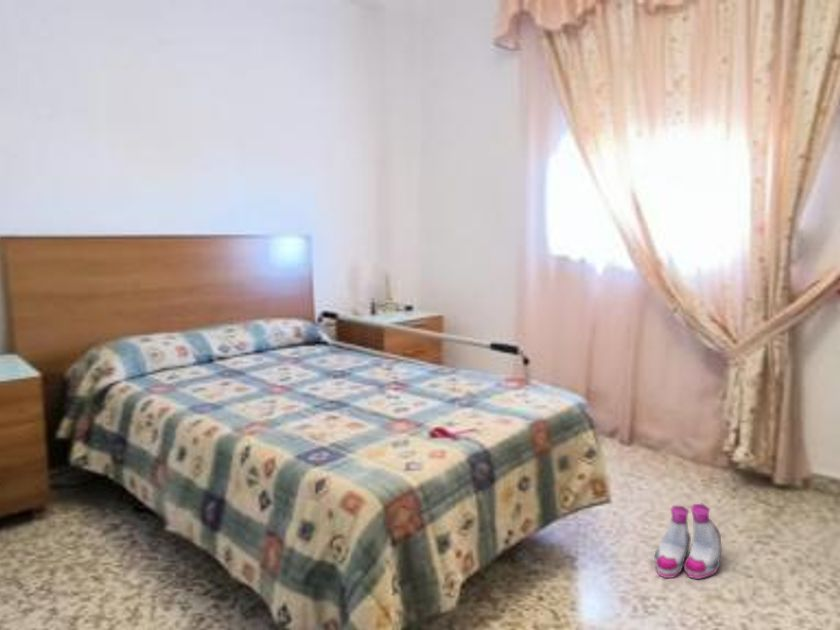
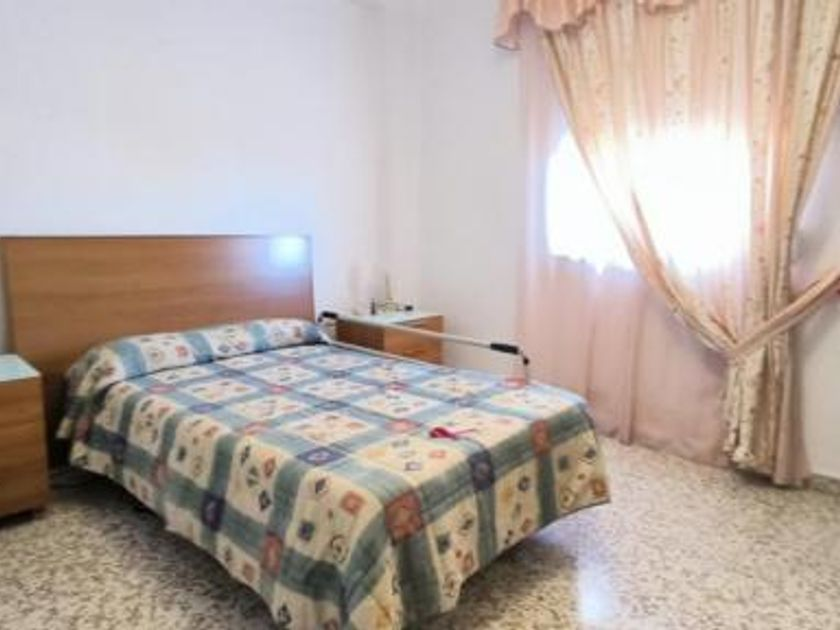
- boots [653,503,723,580]
